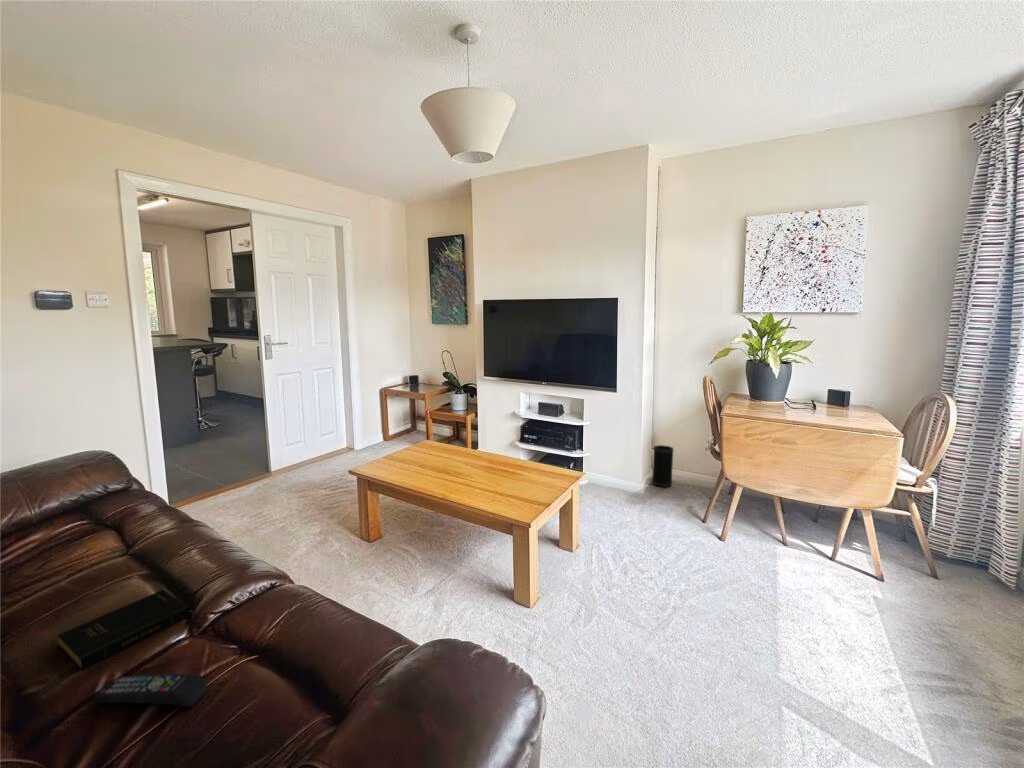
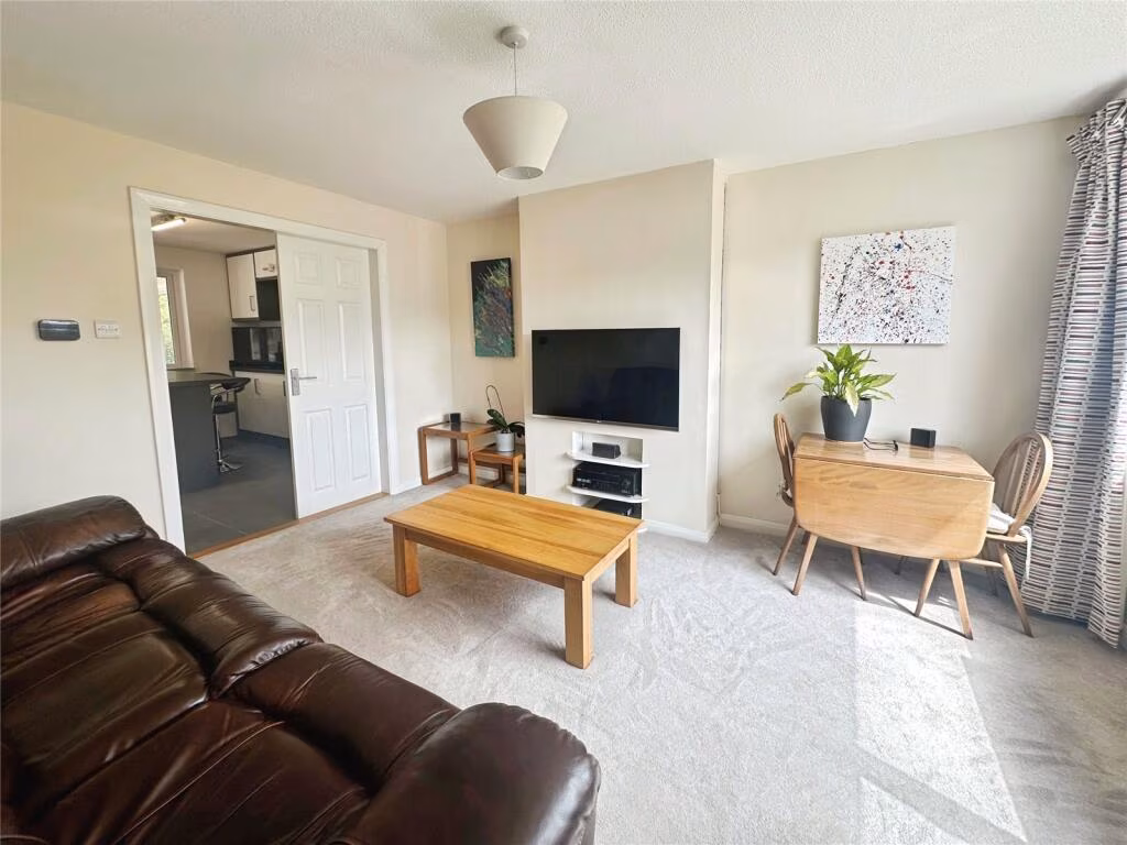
- speaker [651,444,675,488]
- remote control [92,673,209,708]
- book [56,589,194,670]
